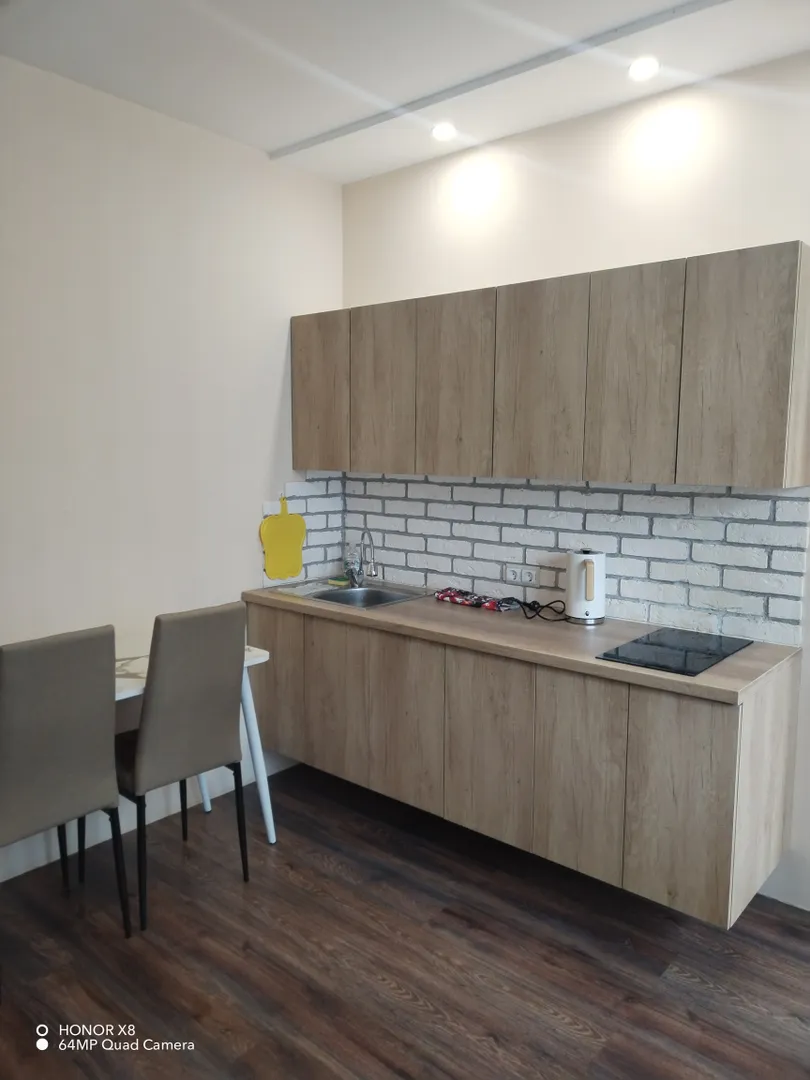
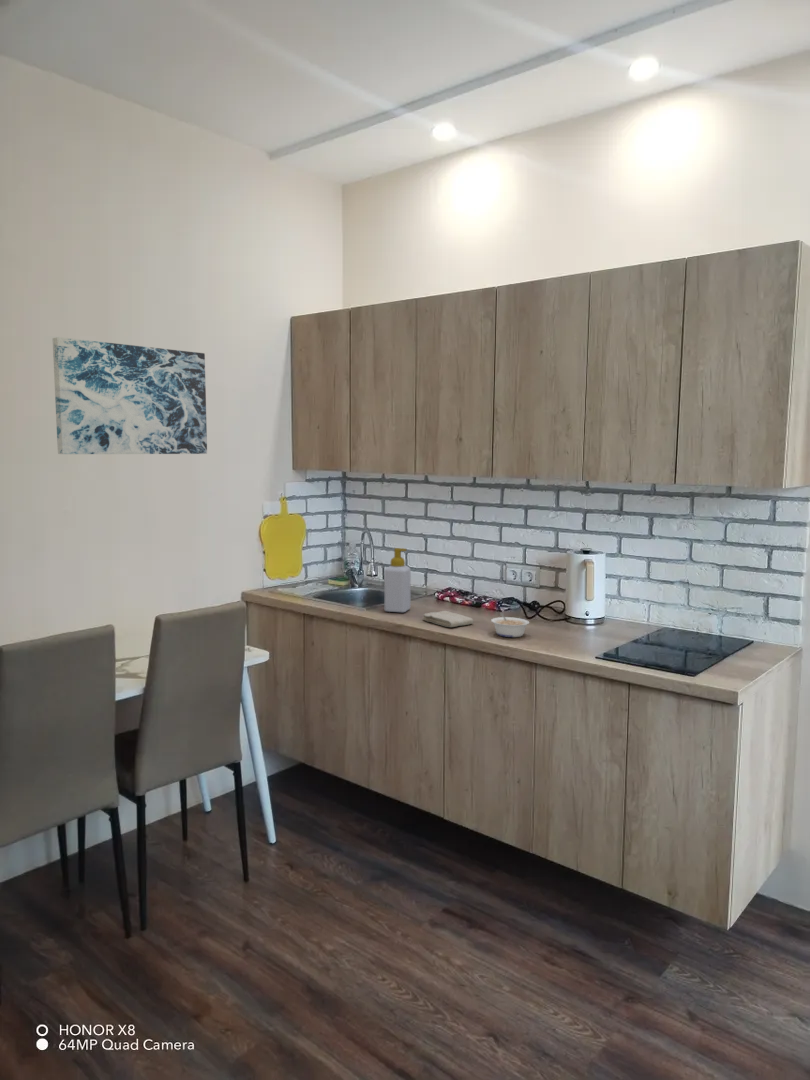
+ soap bottle [384,547,412,613]
+ legume [490,612,530,638]
+ washcloth [422,610,475,628]
+ wall art [52,336,208,455]
